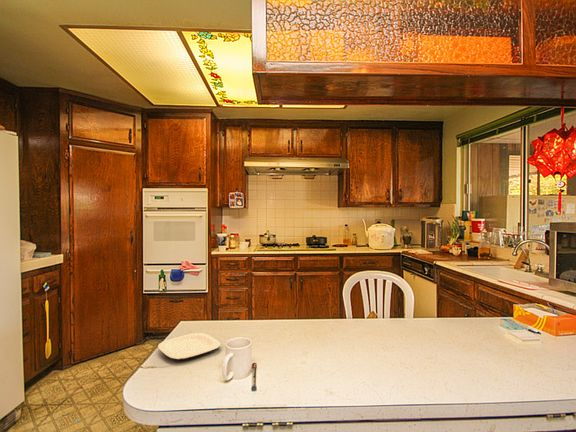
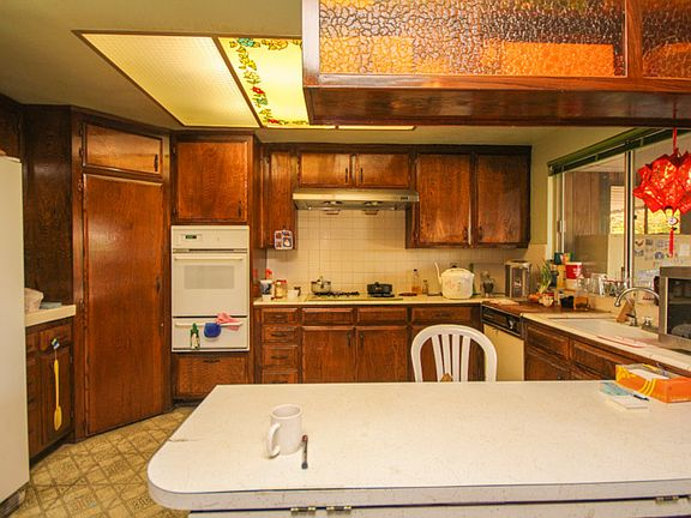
- plate [157,332,221,361]
